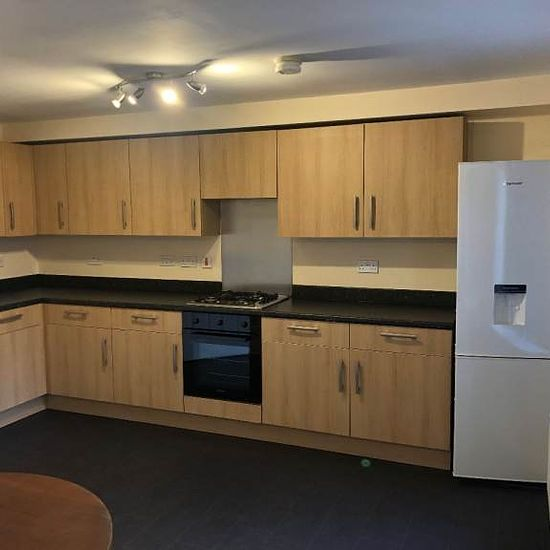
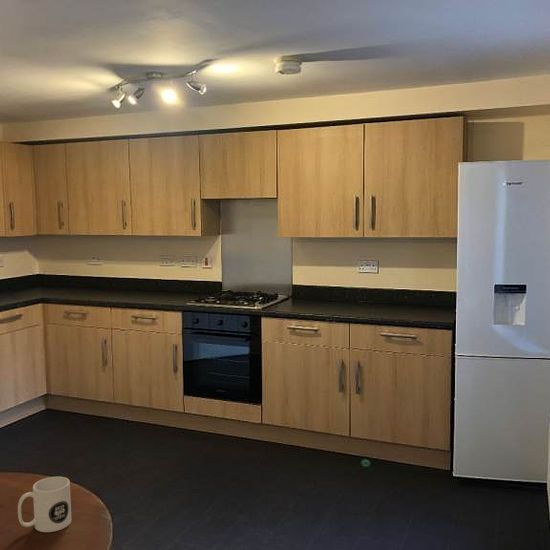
+ mug [17,476,72,533]
